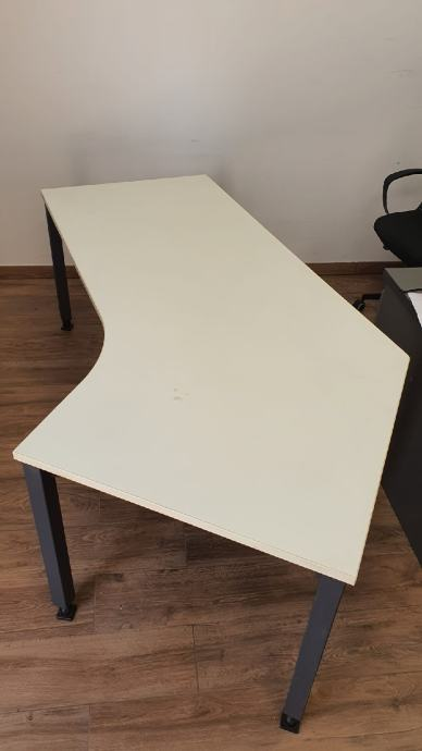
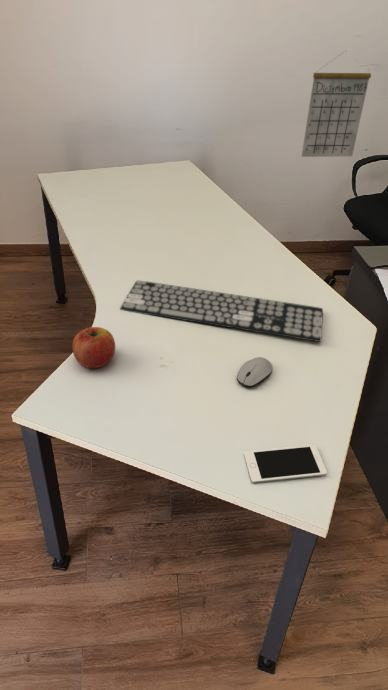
+ computer mouse [236,356,273,389]
+ fruit [71,326,116,369]
+ keyboard [119,279,324,343]
+ cell phone [243,444,328,484]
+ calendar [300,50,372,158]
